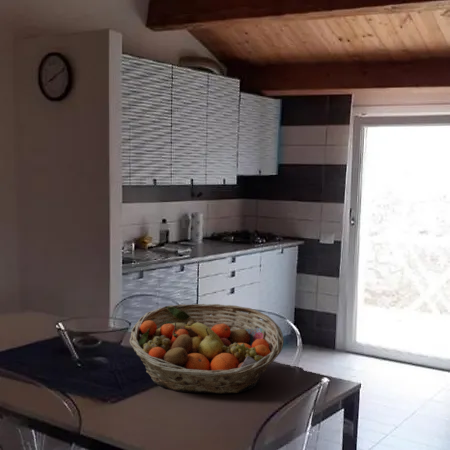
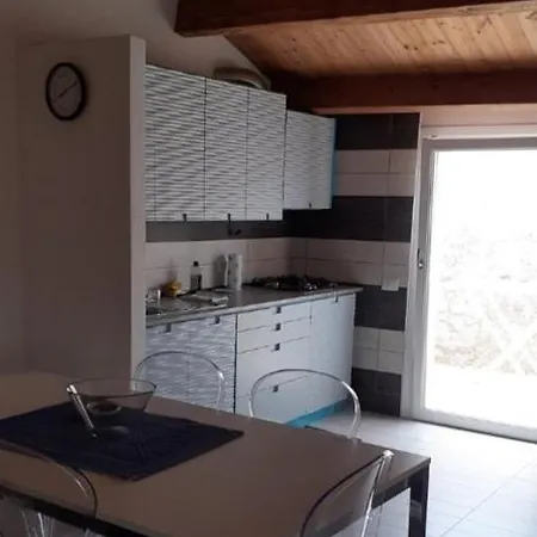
- fruit basket [129,303,285,395]
